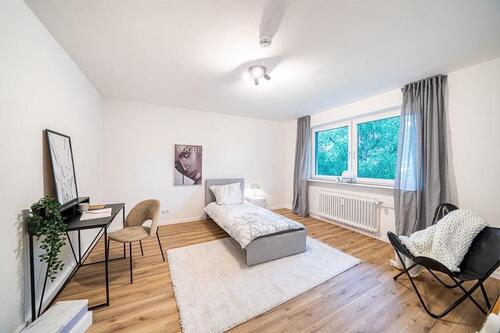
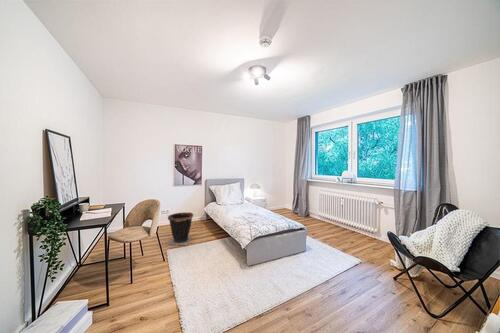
+ waste bin [166,212,194,246]
